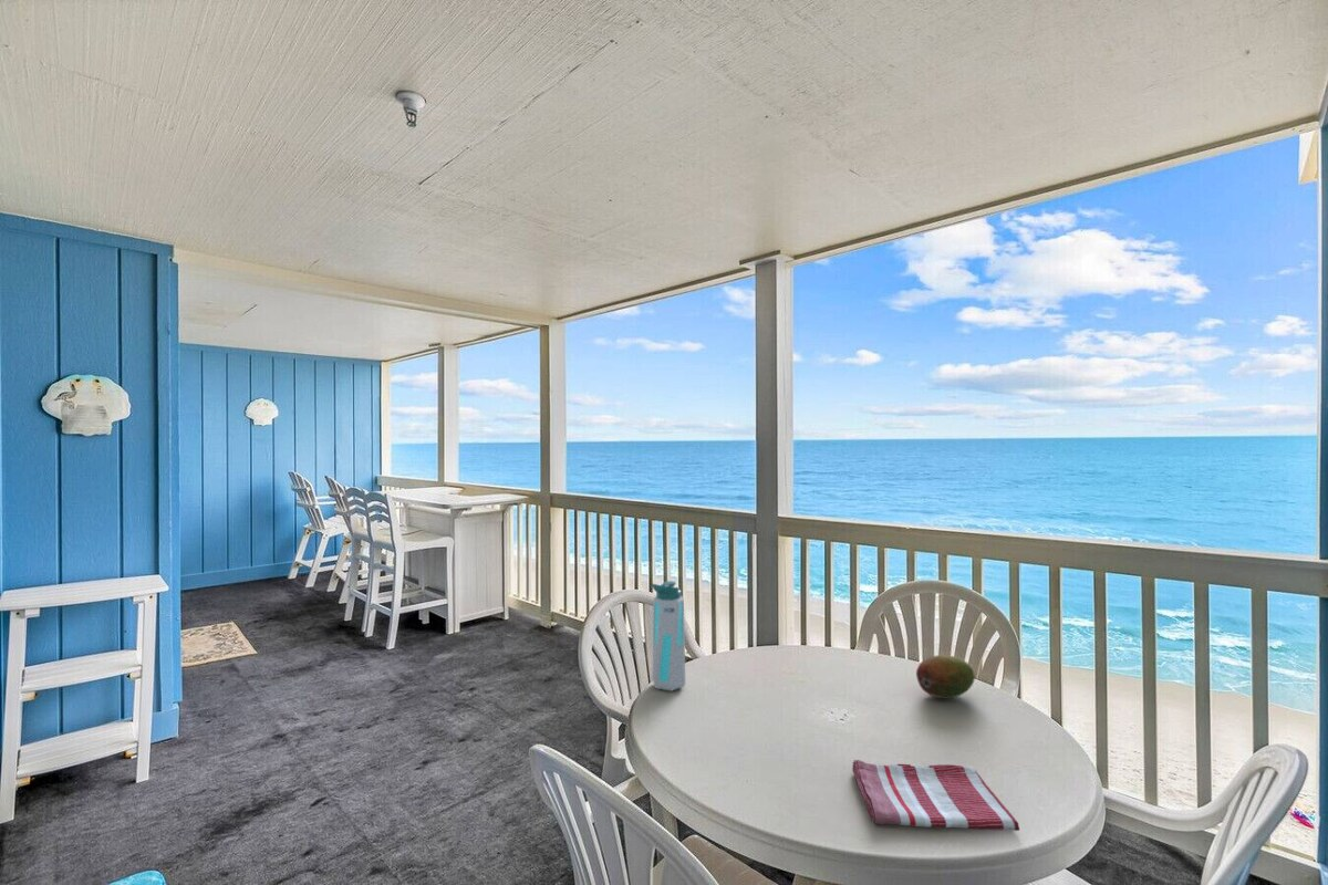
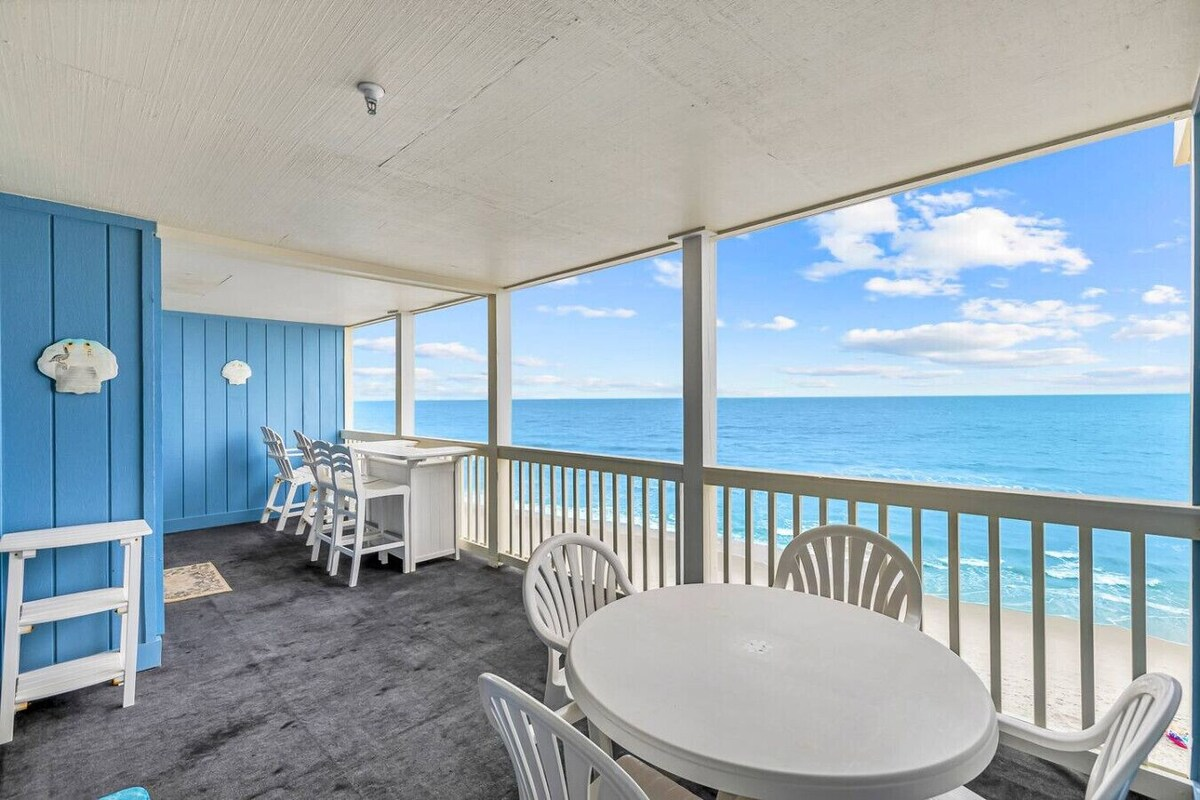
- fruit [915,654,976,700]
- dish towel [851,759,1020,832]
- water bottle [650,580,687,693]
